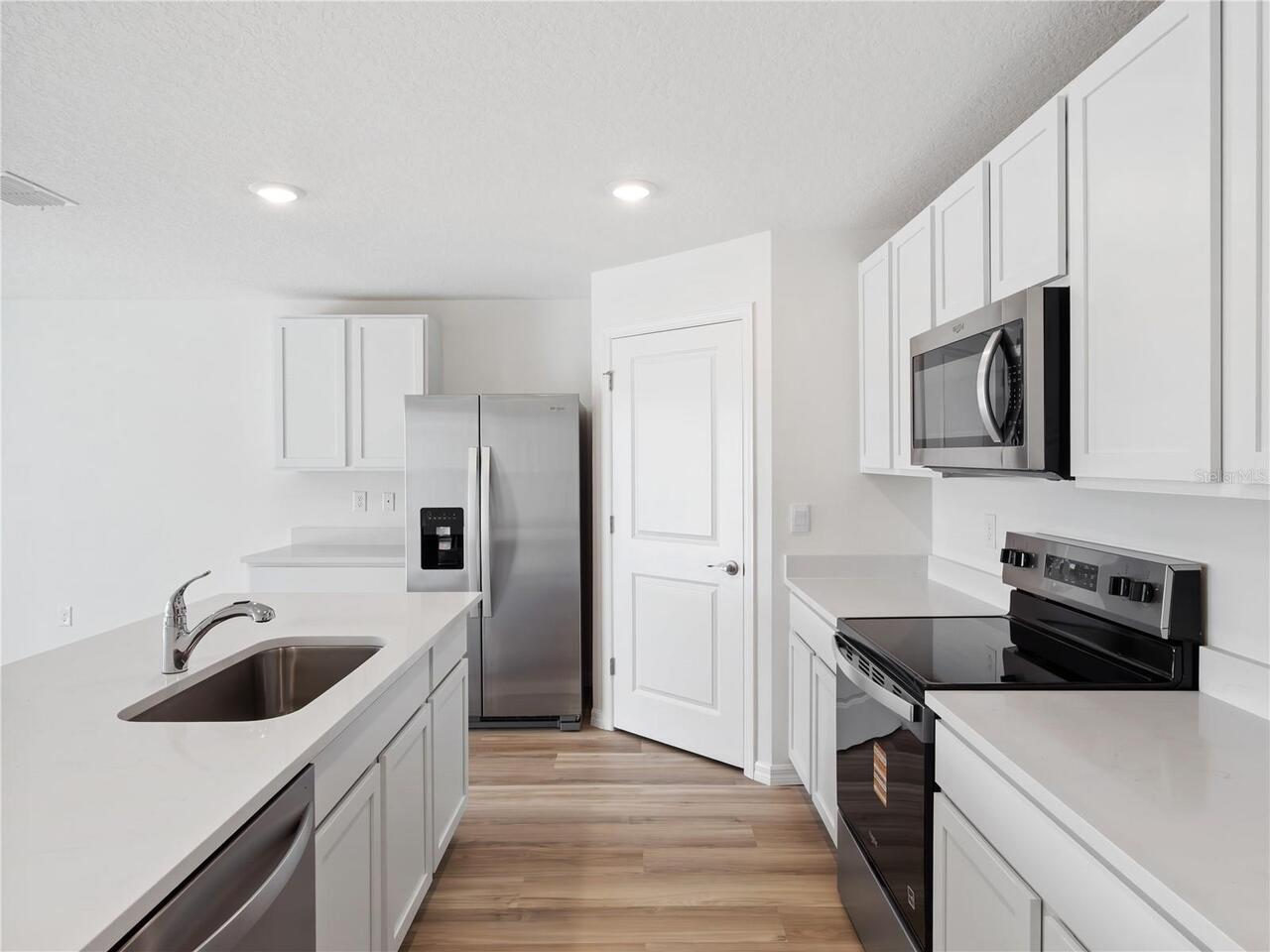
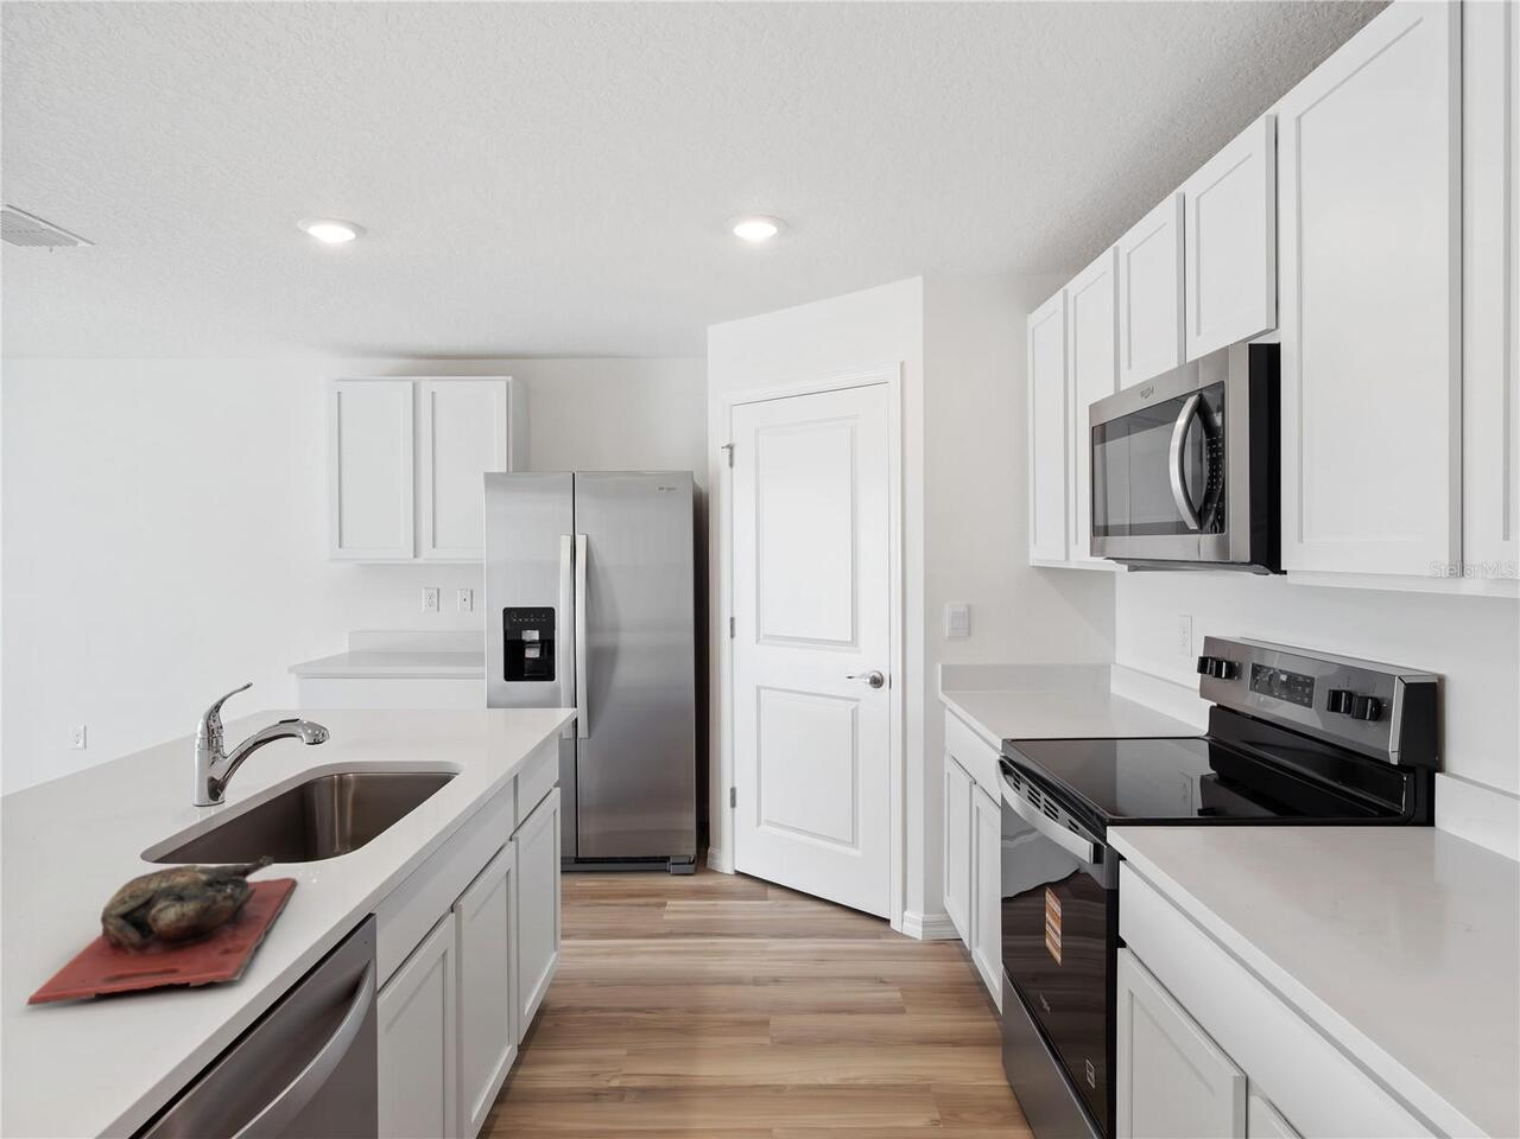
+ cutting board [25,855,299,1007]
